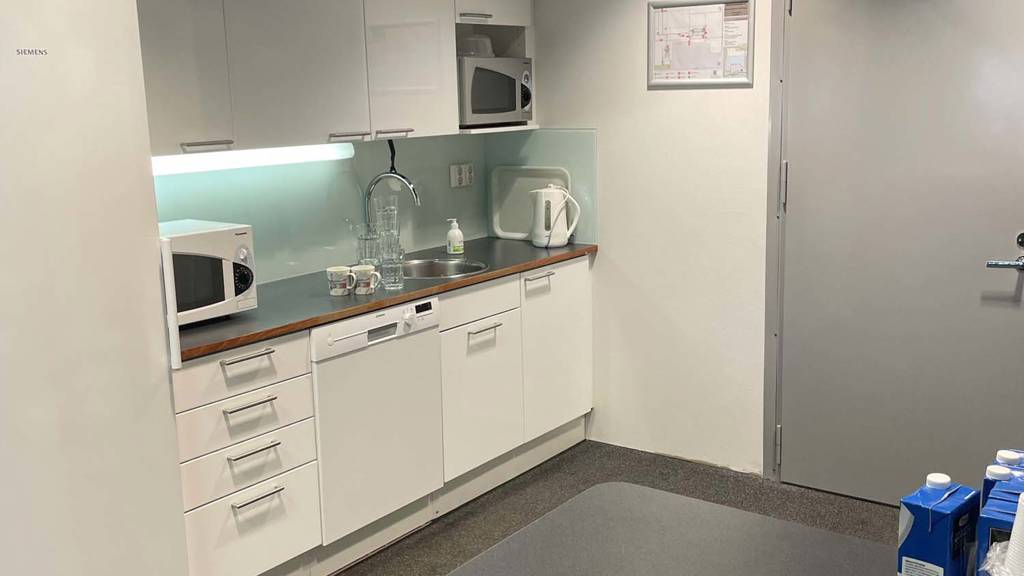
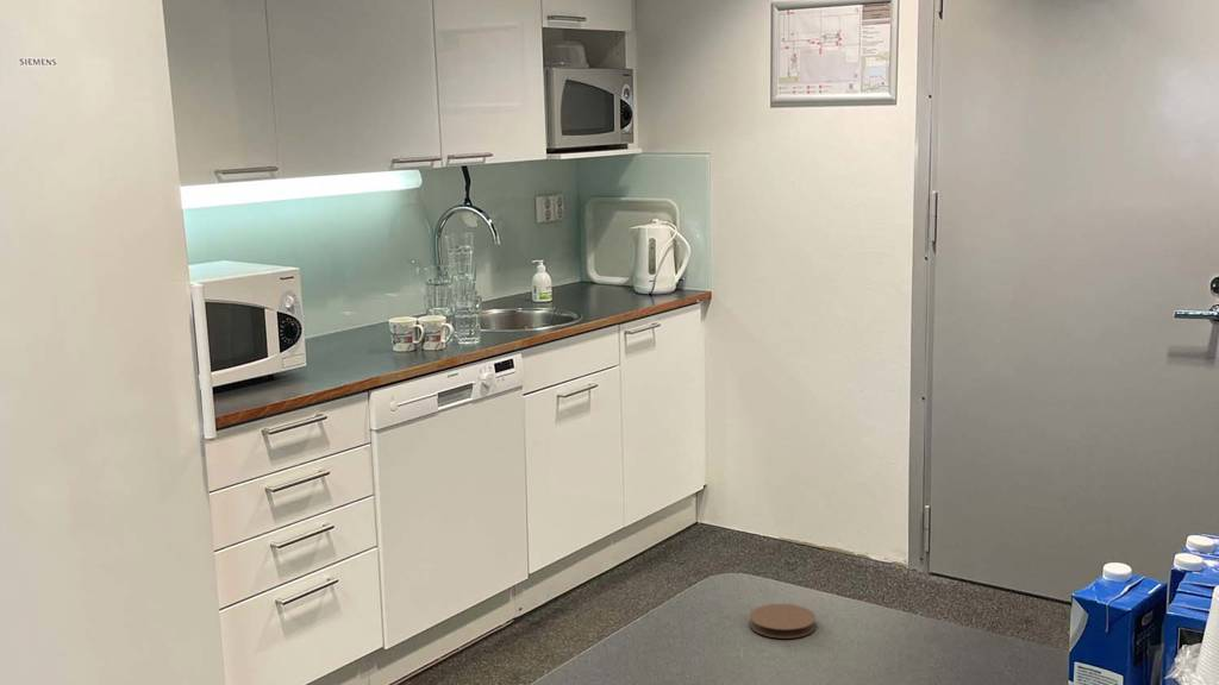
+ coaster [749,603,817,640]
